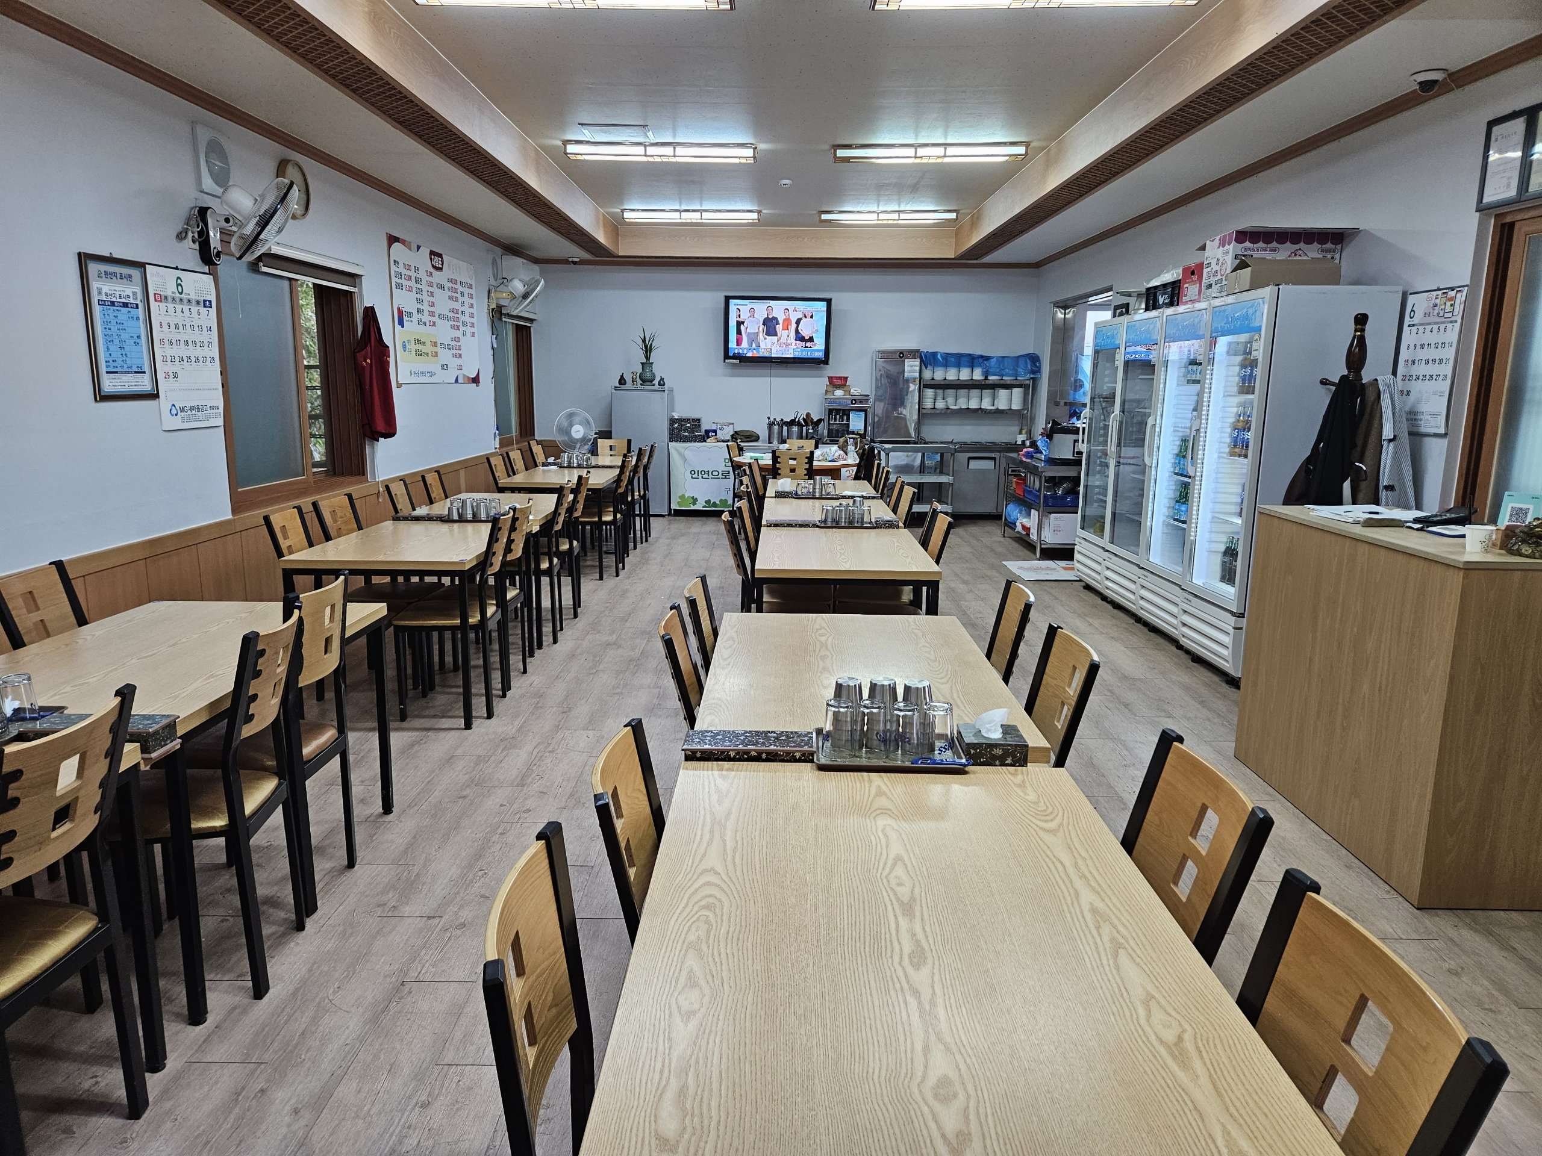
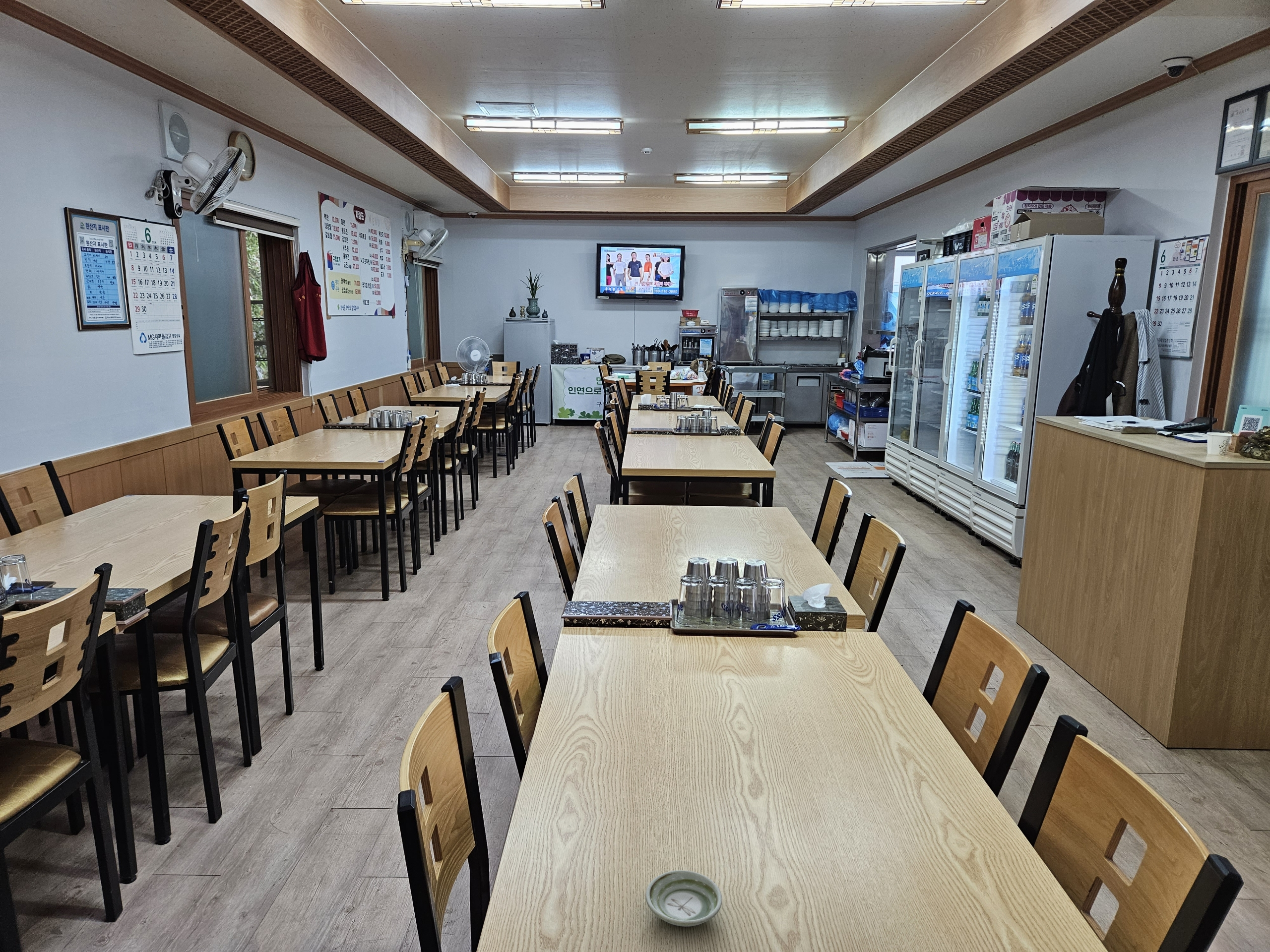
+ saucer [645,870,723,927]
